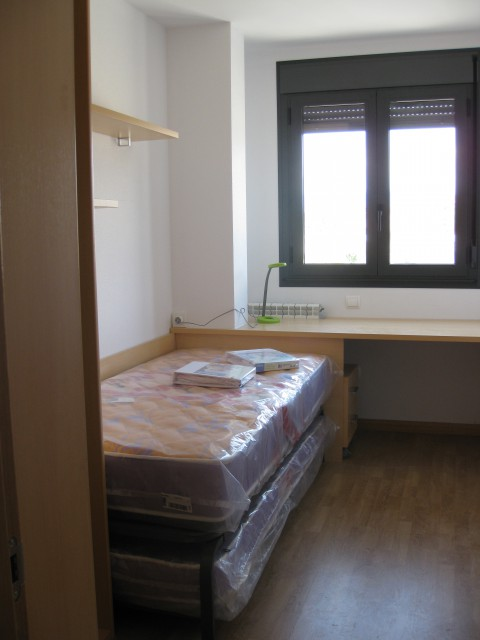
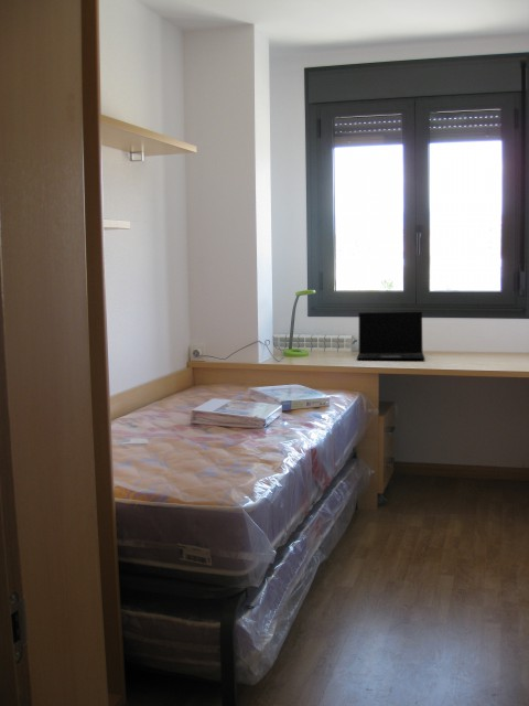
+ laptop [356,311,425,361]
